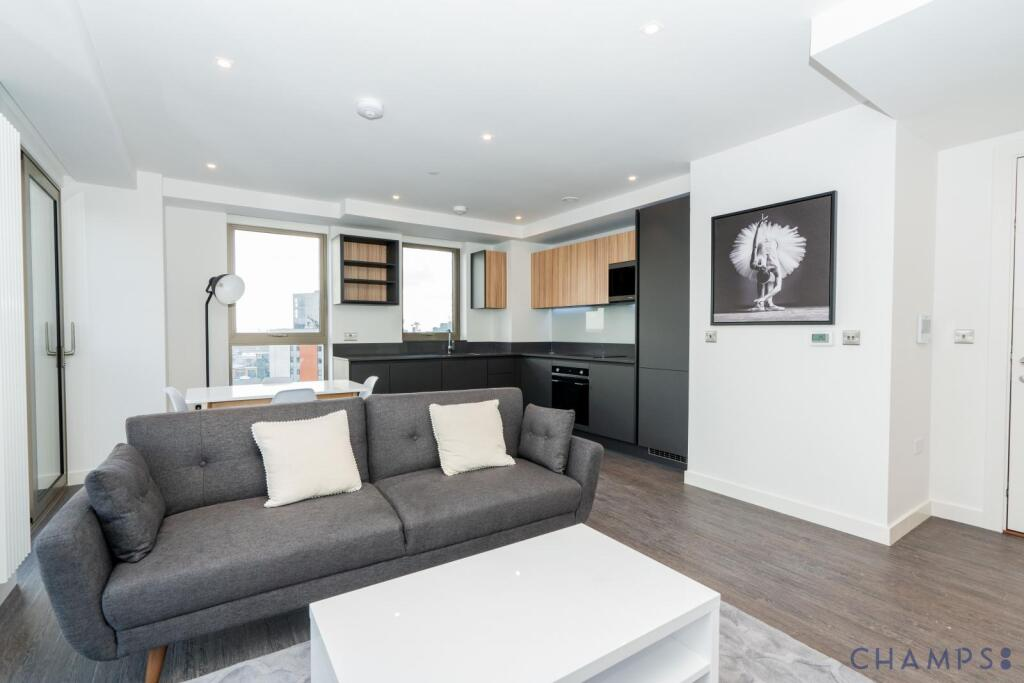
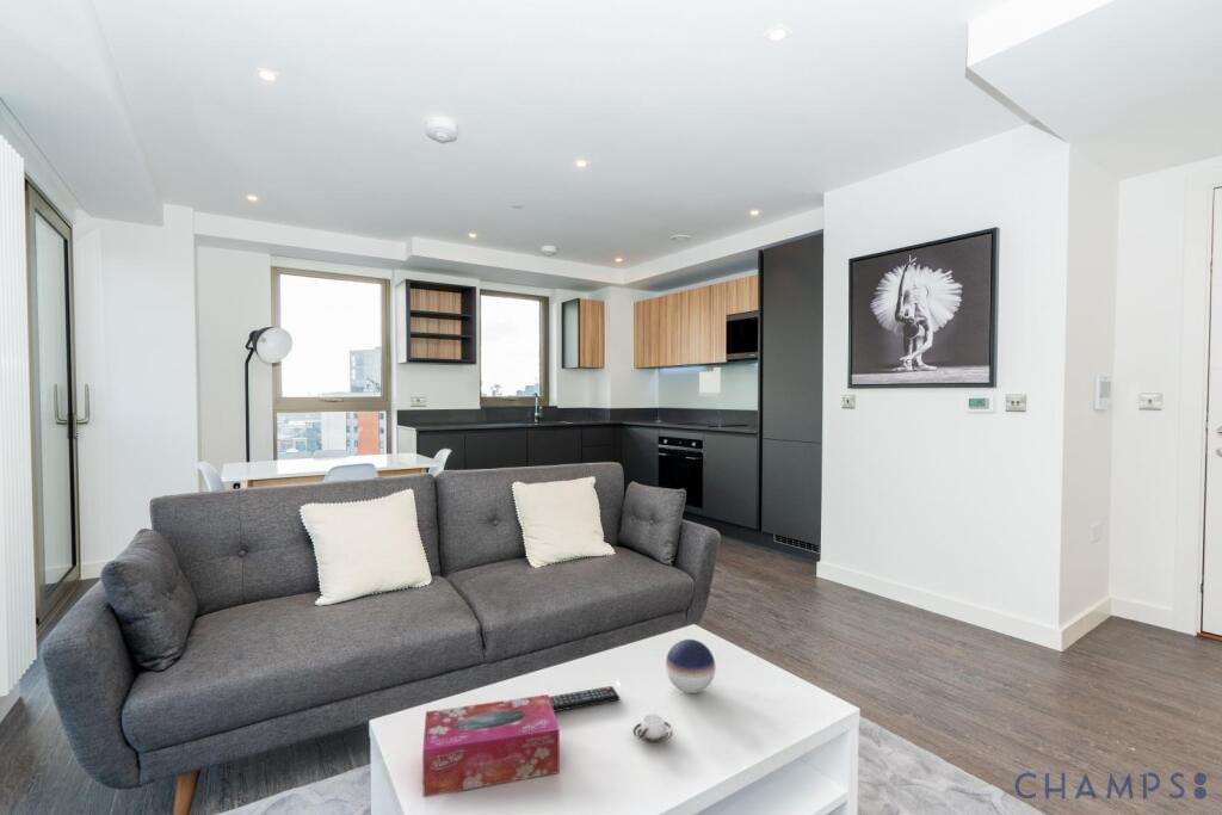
+ speaker [665,638,717,694]
+ remote control [549,685,621,712]
+ cup [632,712,674,745]
+ tissue box [421,693,561,798]
